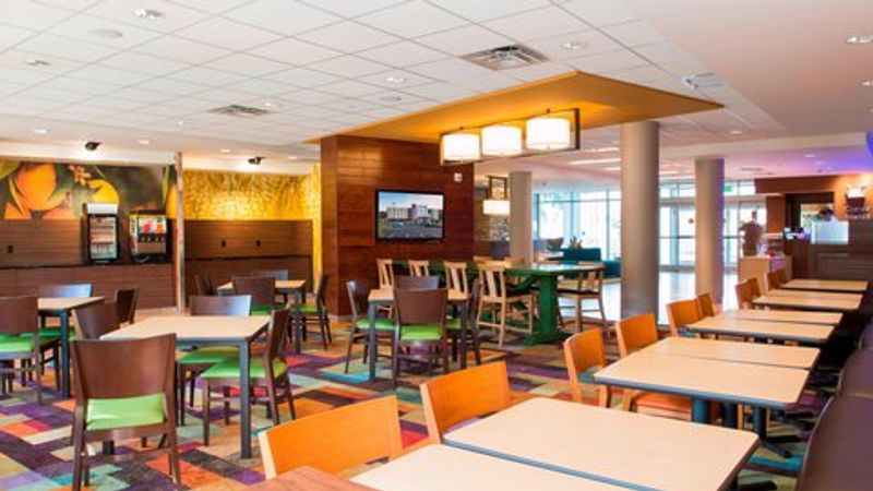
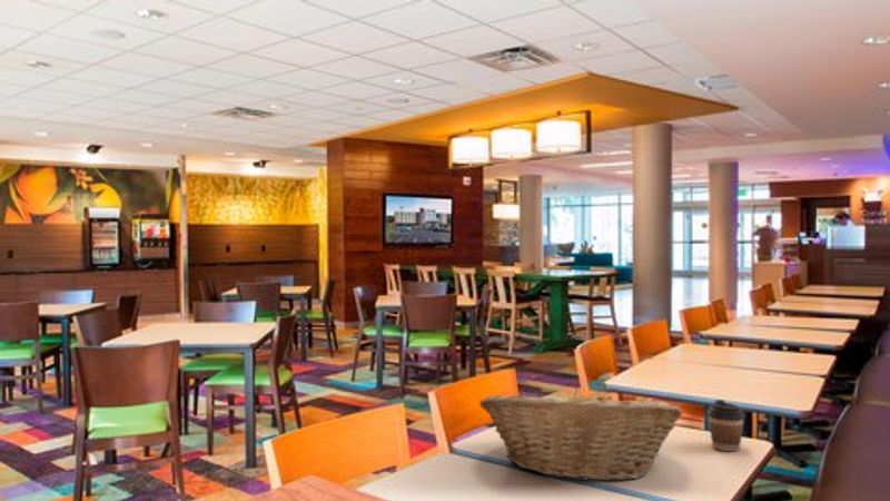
+ coffee cup [706,399,745,452]
+ fruit basket [478,385,683,482]
